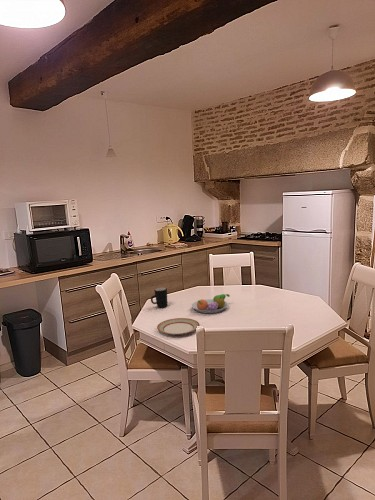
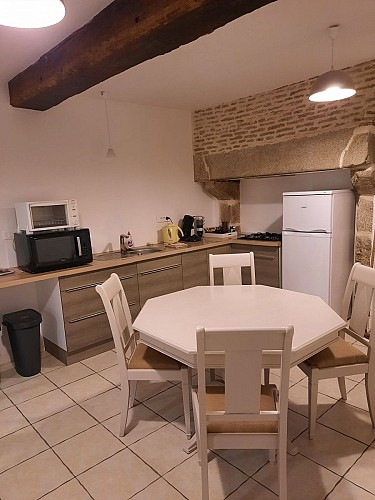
- plate [156,317,200,336]
- fruit bowl [191,293,231,314]
- mug [150,287,168,309]
